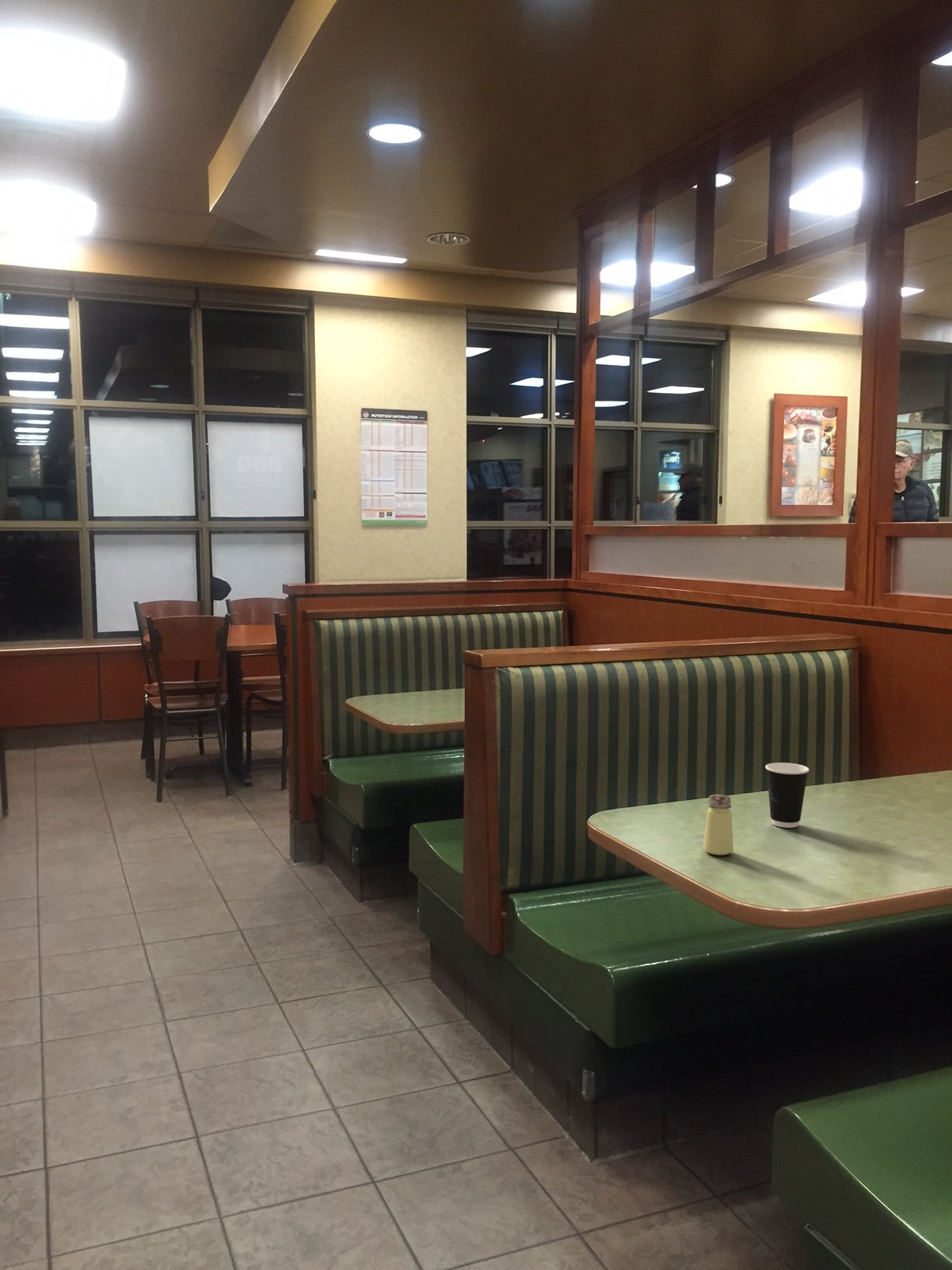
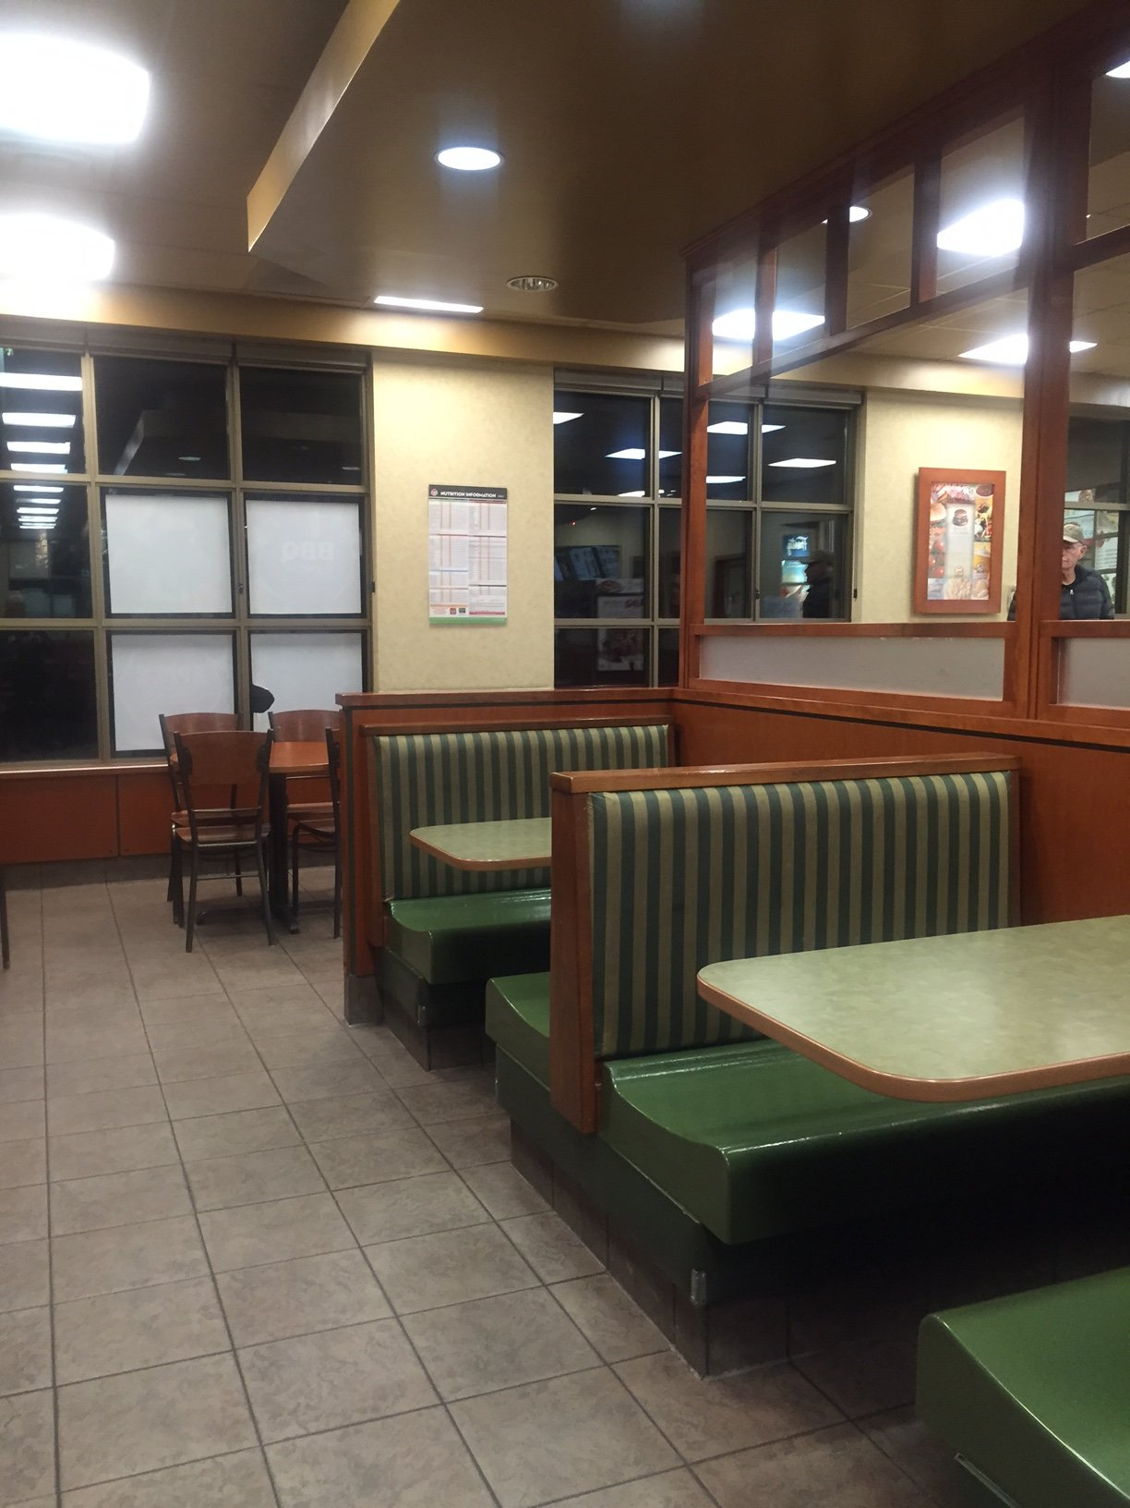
- saltshaker [703,794,734,856]
- dixie cup [765,762,810,829]
